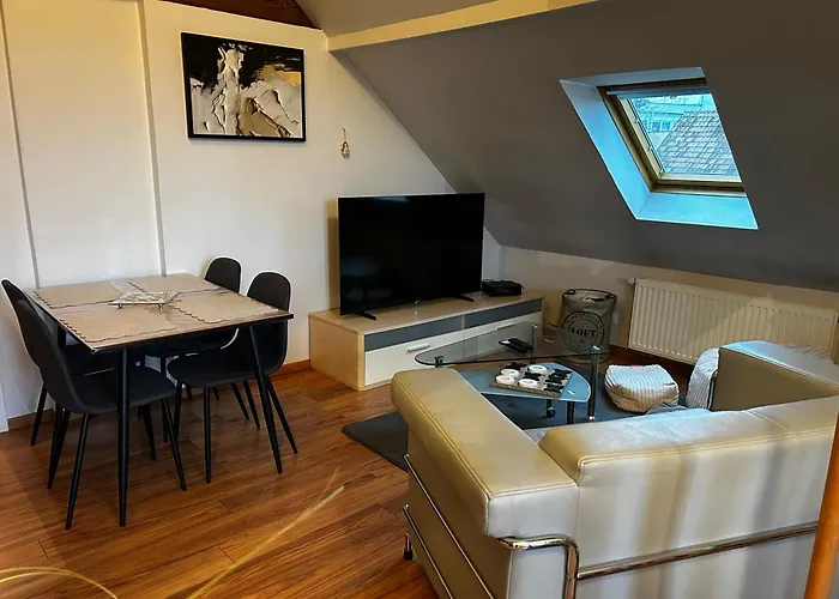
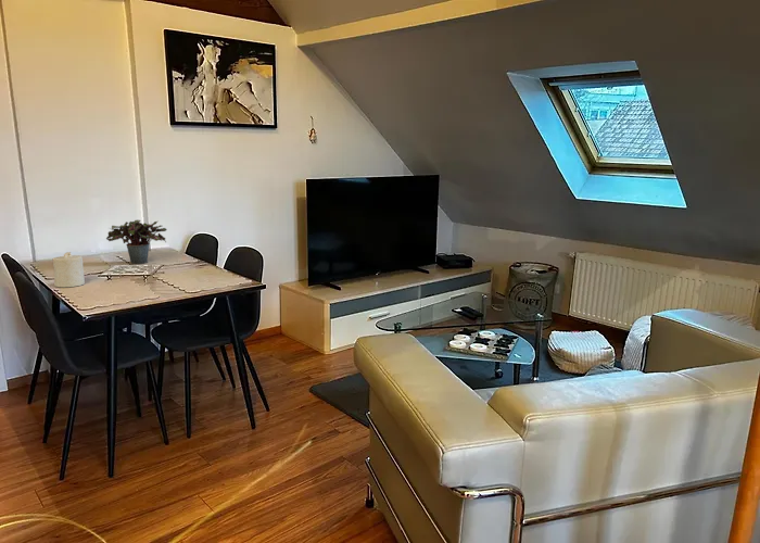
+ potted plant [105,219,168,265]
+ candle [52,251,86,288]
